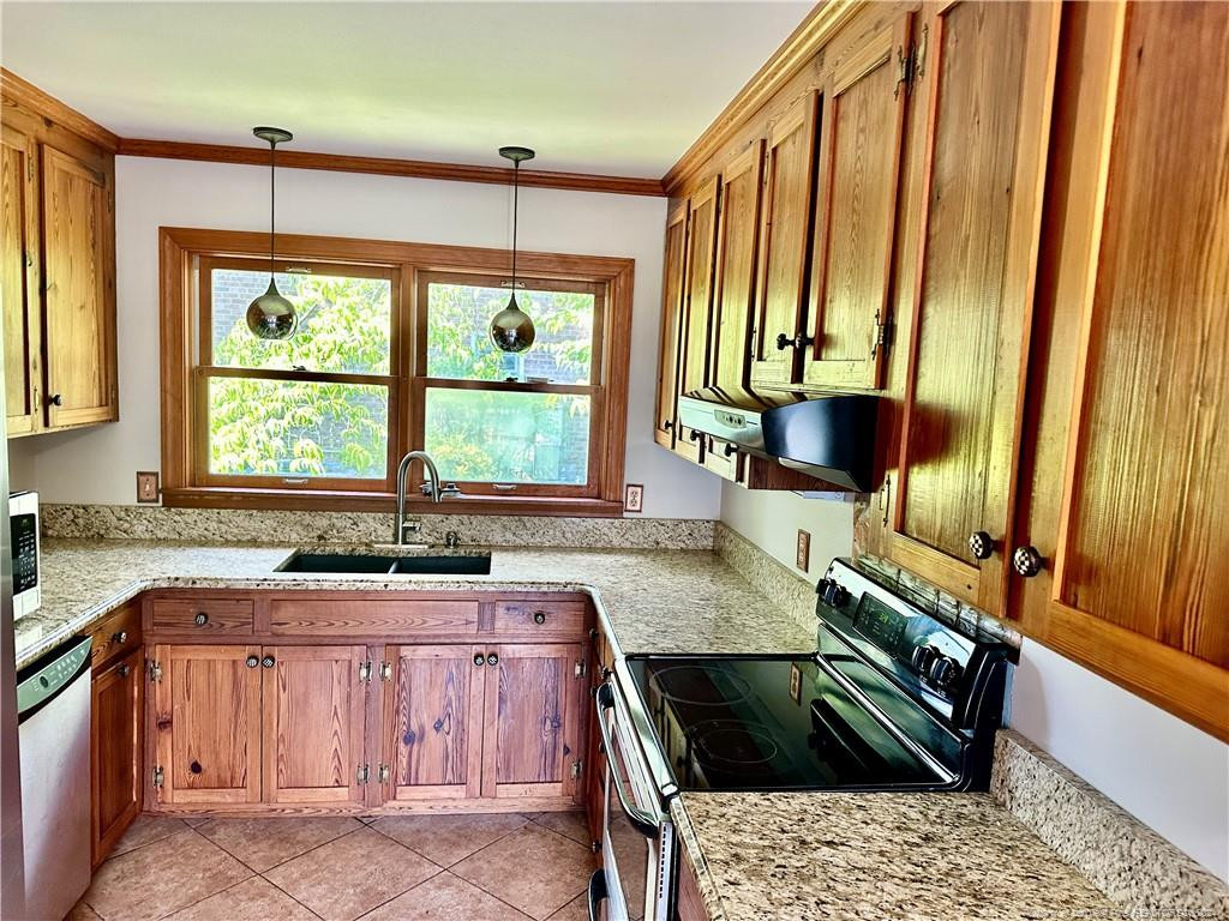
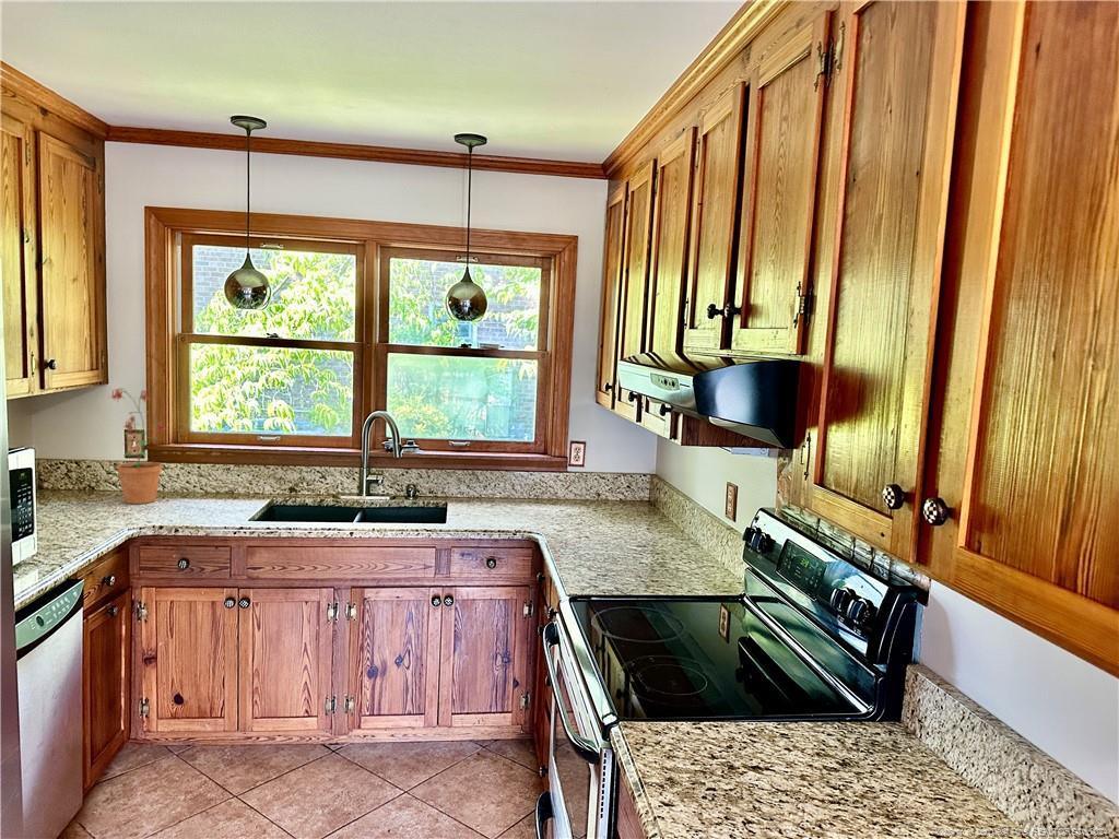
+ potted plant [108,387,167,505]
